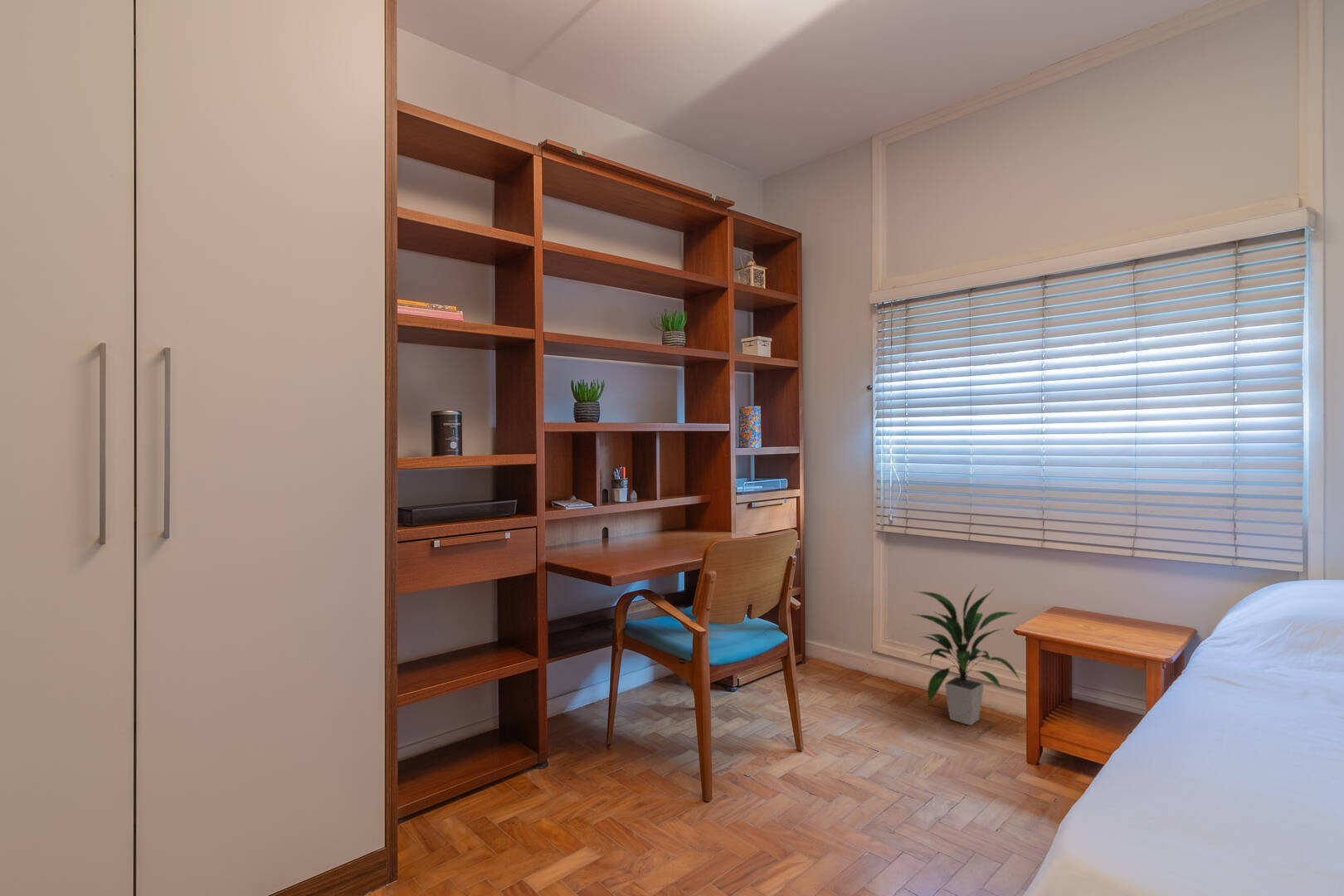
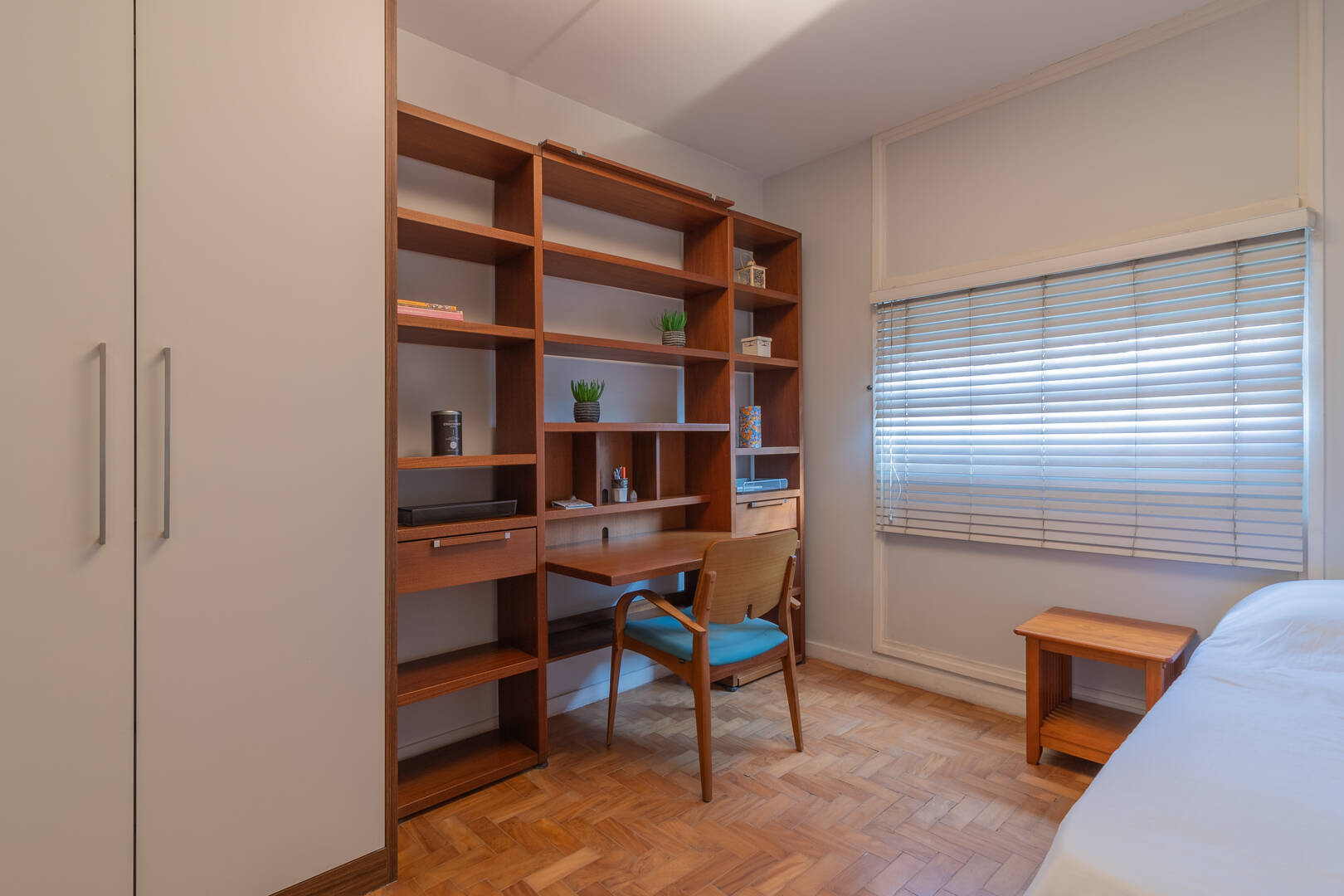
- indoor plant [910,584,1023,726]
